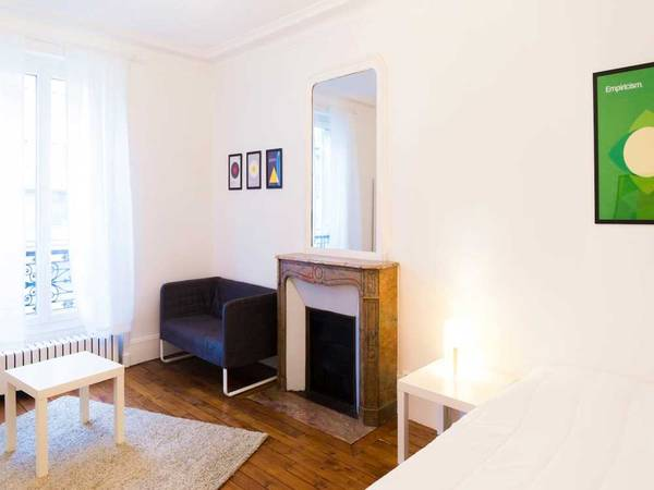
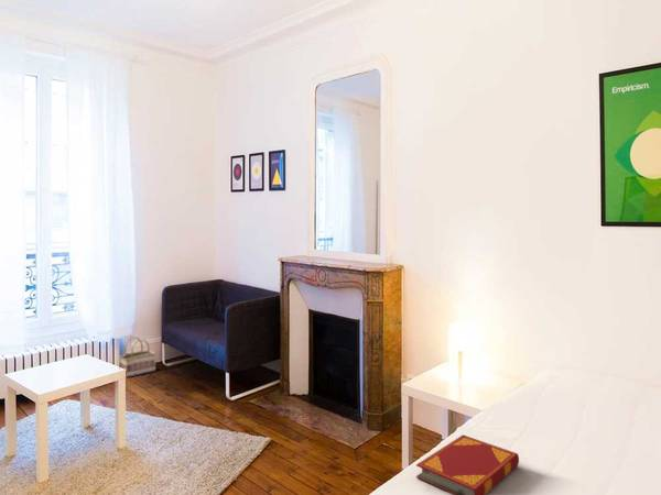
+ hardback book [415,433,520,495]
+ basket [118,336,156,378]
